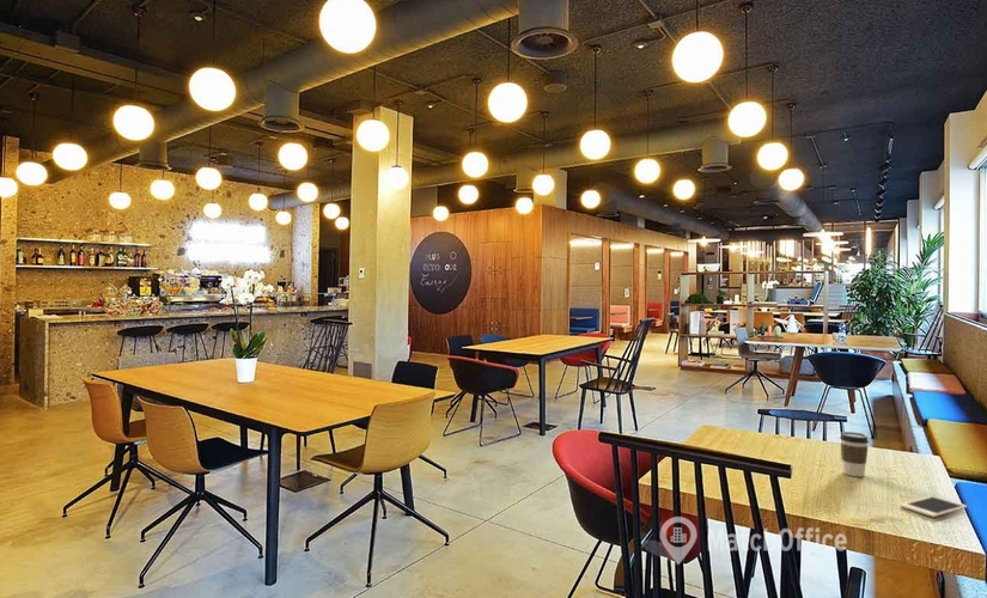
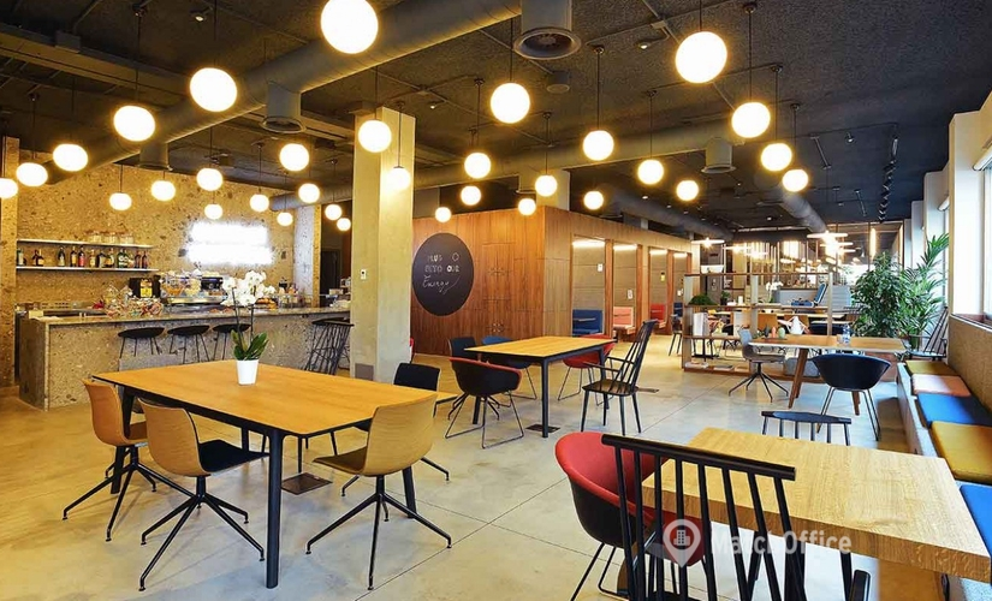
- coffee cup [839,431,870,477]
- cell phone [900,495,968,519]
